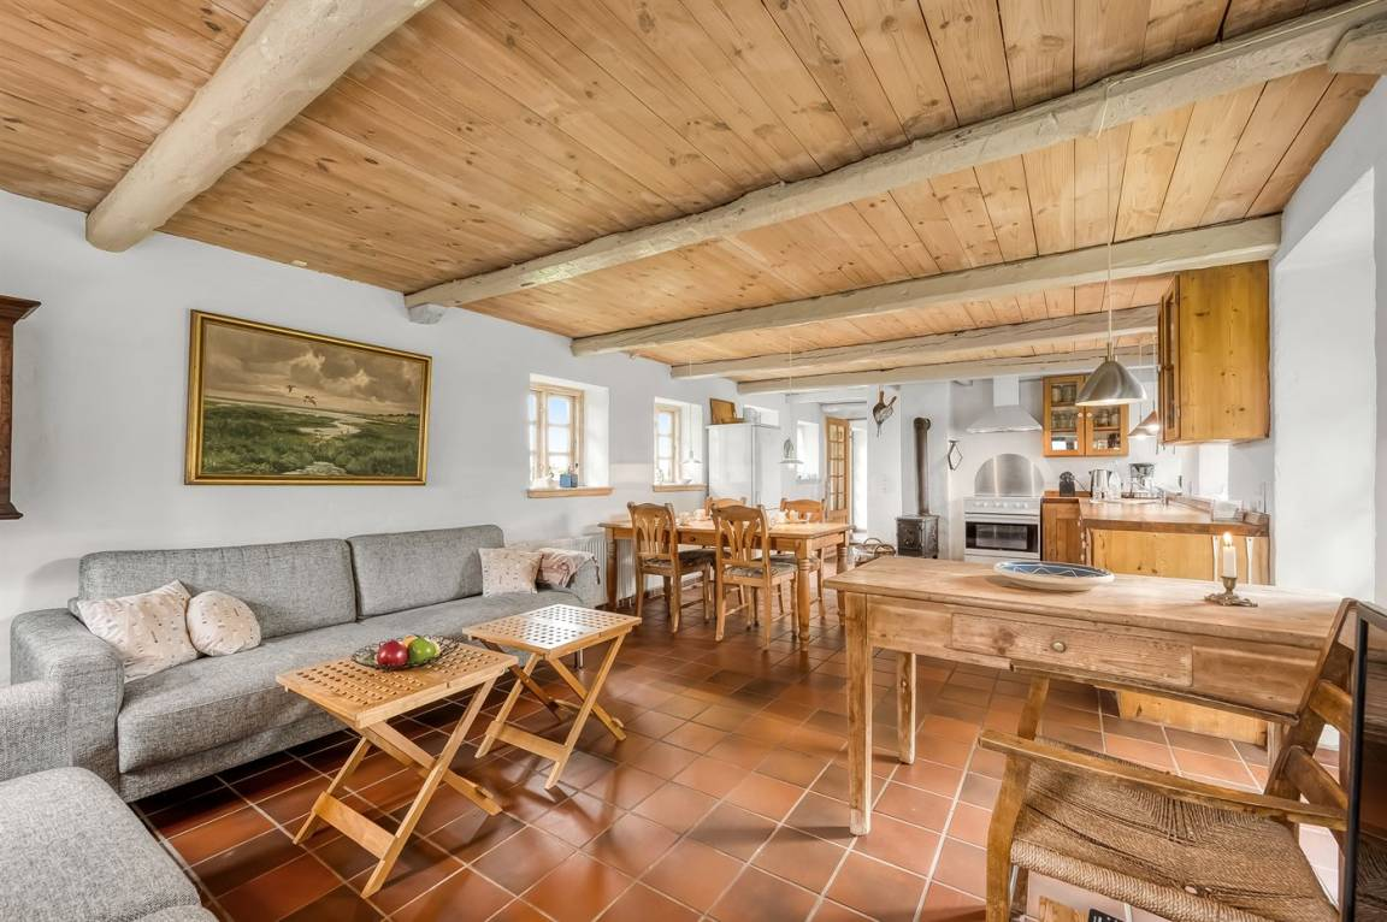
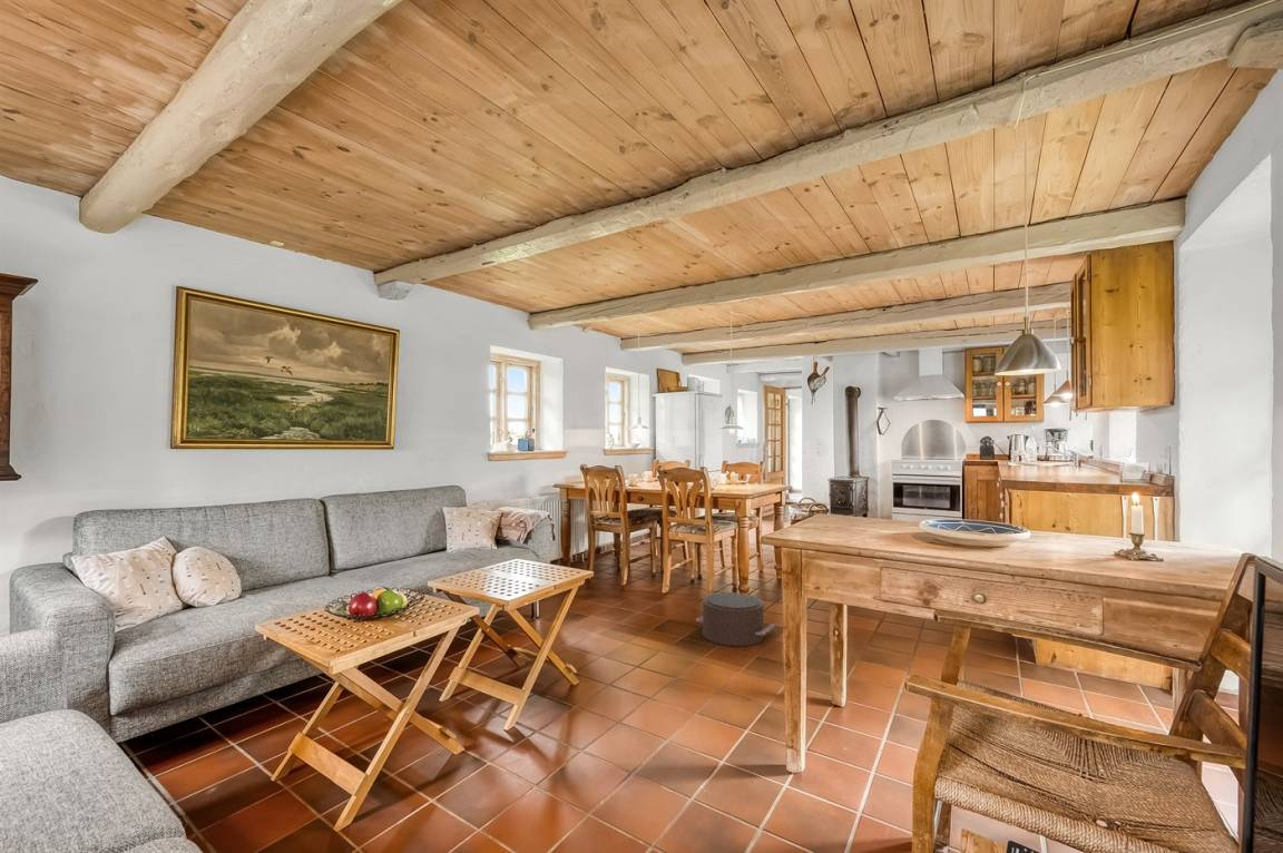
+ pouf [695,591,777,647]
